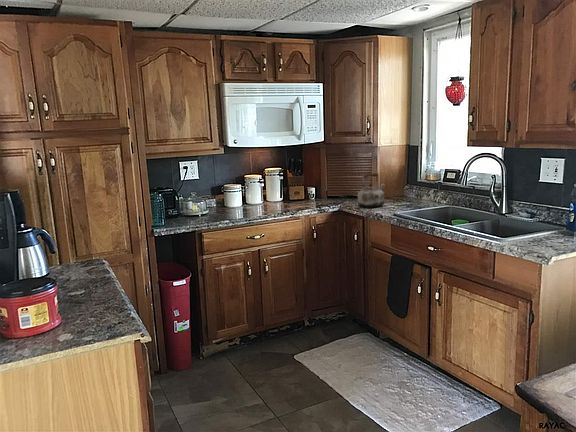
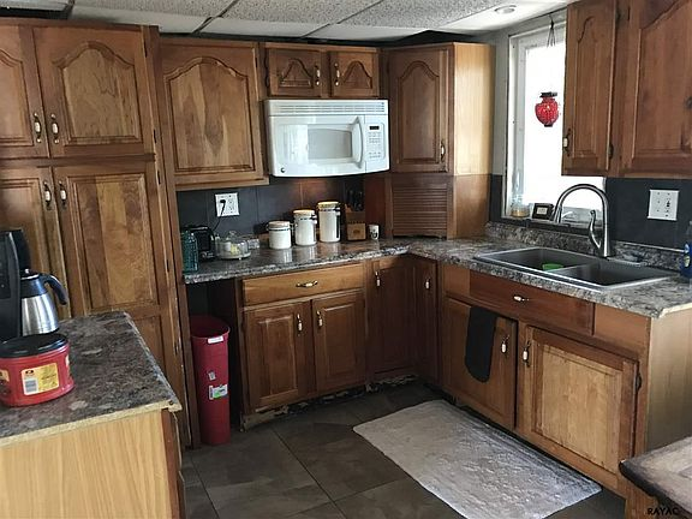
- kettle [357,172,386,208]
